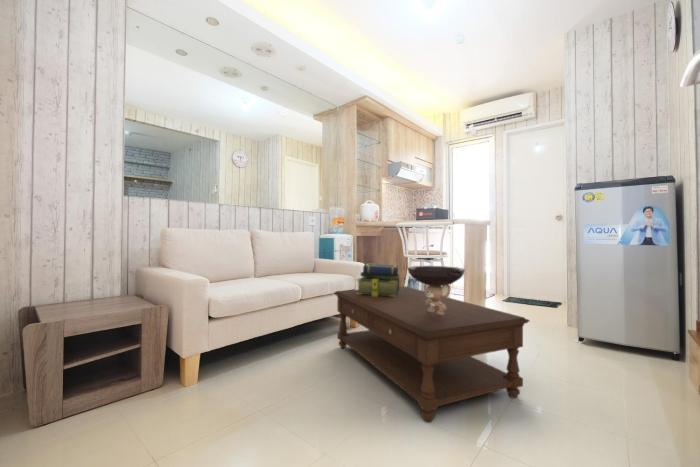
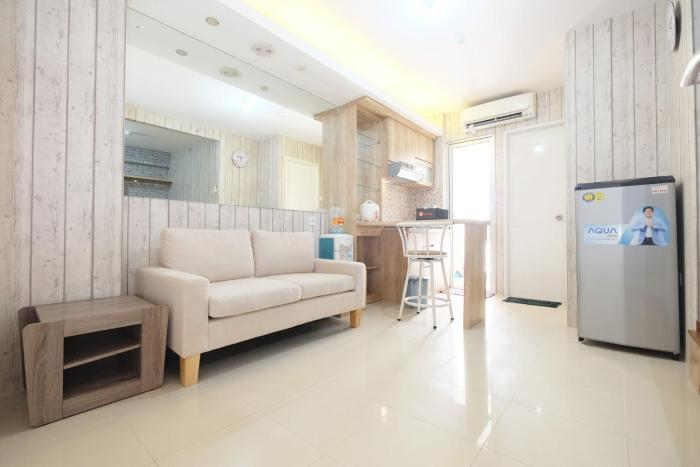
- stack of books [356,262,402,297]
- decorative bowl [407,265,466,315]
- coffee table [333,285,531,423]
